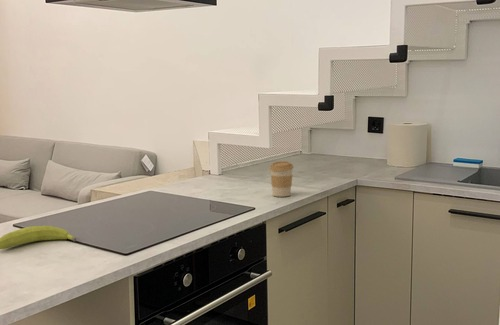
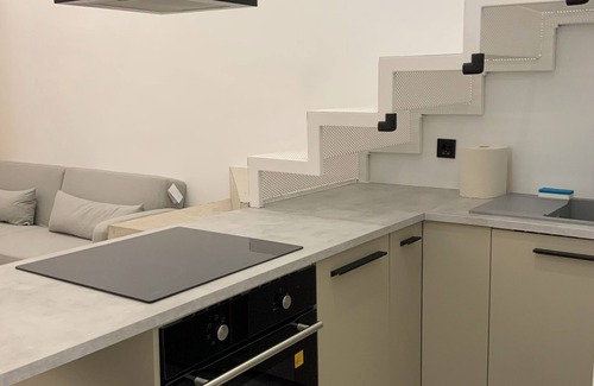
- fruit [0,225,77,250]
- coffee cup [269,160,294,198]
